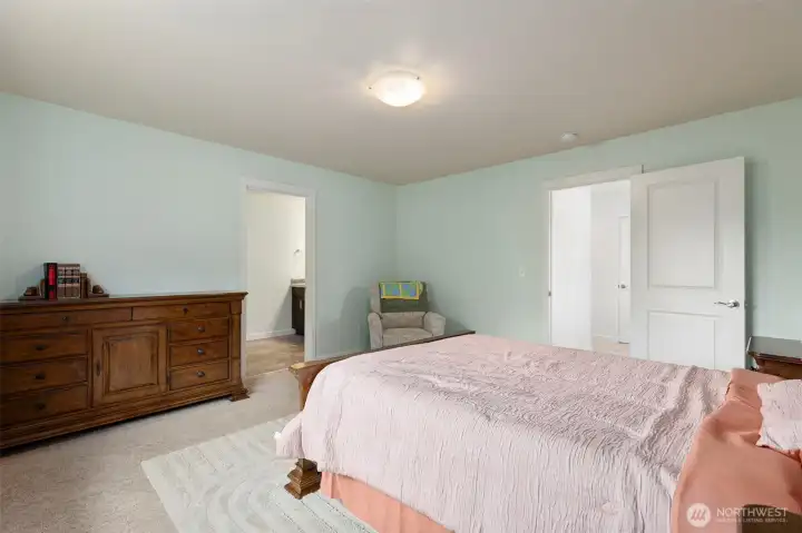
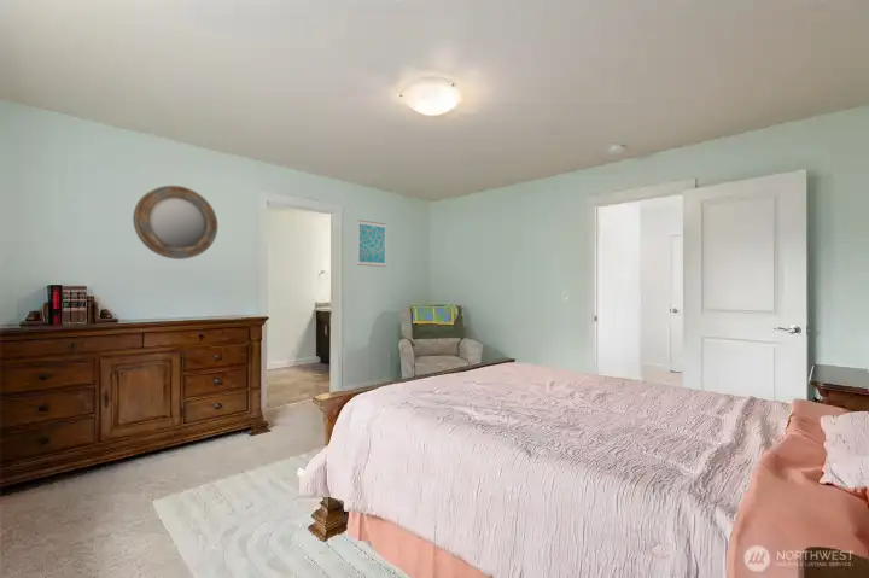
+ wall art [356,218,387,268]
+ home mirror [132,185,218,261]
